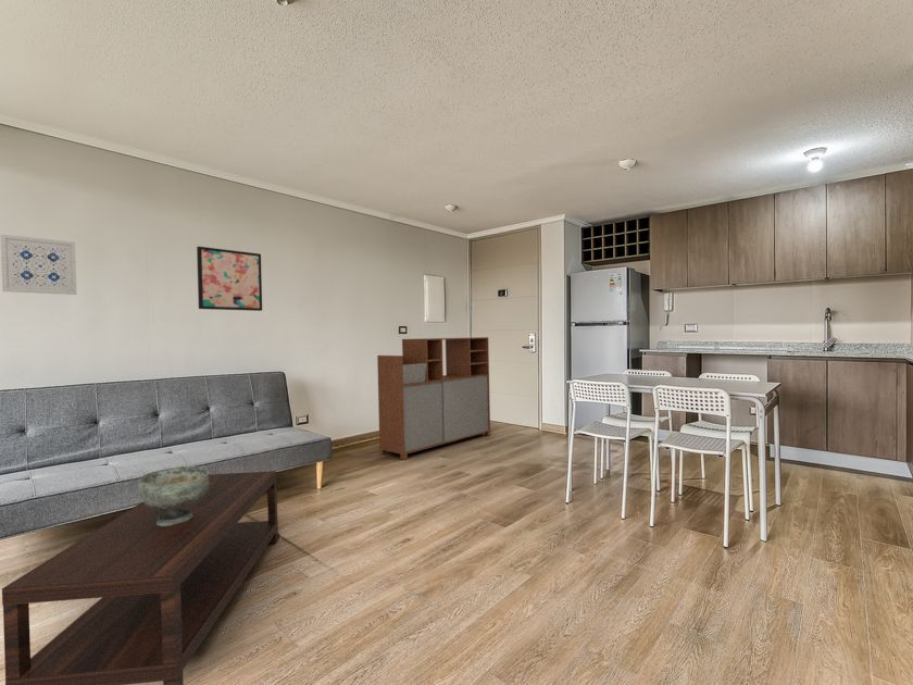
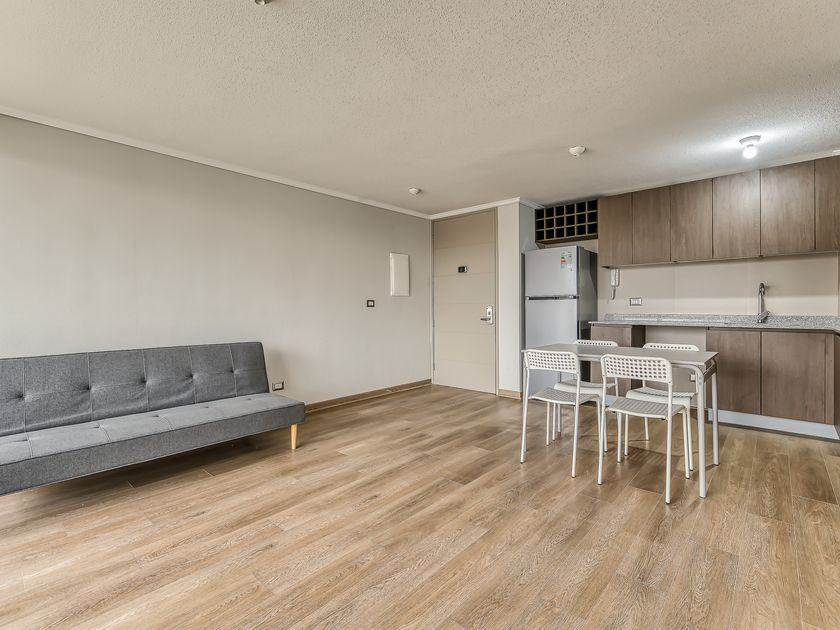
- coffee table [1,470,280,685]
- wall art [196,246,263,312]
- wall art [0,234,77,296]
- decorative bowl [137,465,210,526]
- storage cabinet [376,336,491,461]
